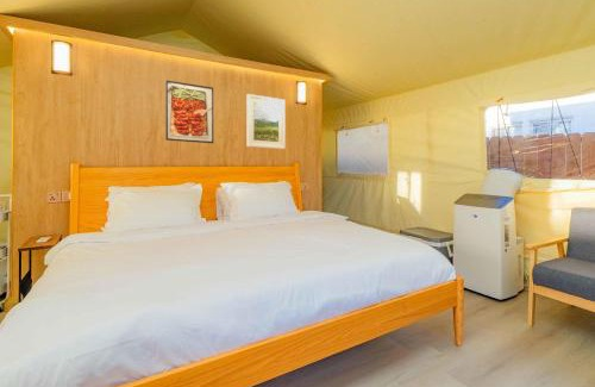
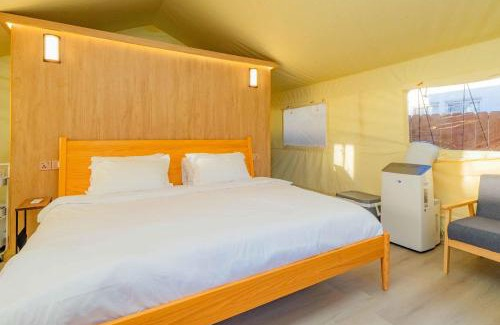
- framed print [246,93,286,150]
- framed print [164,80,214,144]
